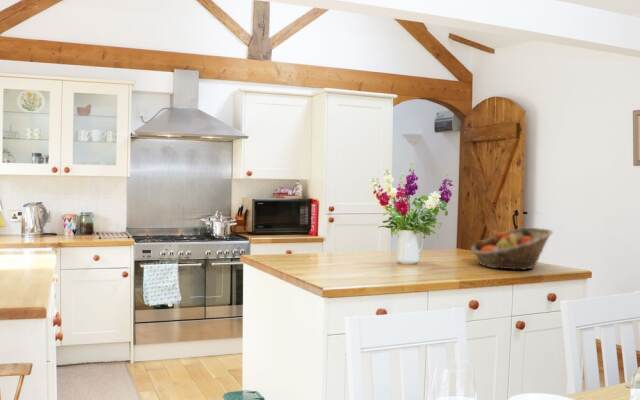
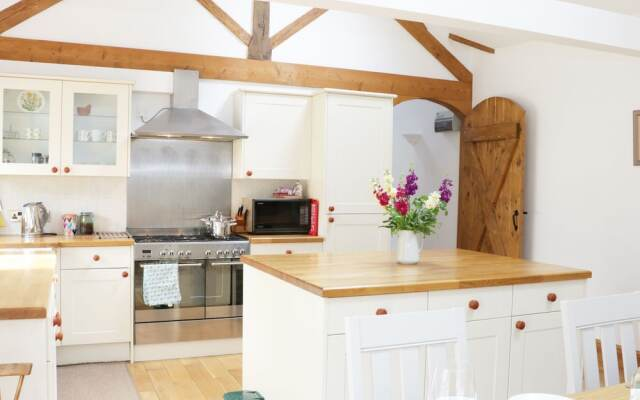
- fruit basket [470,227,554,271]
